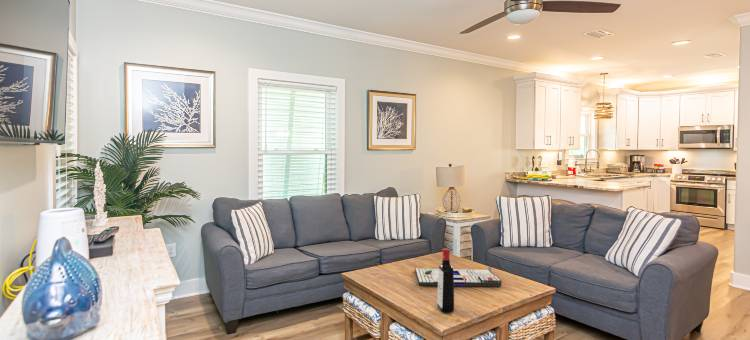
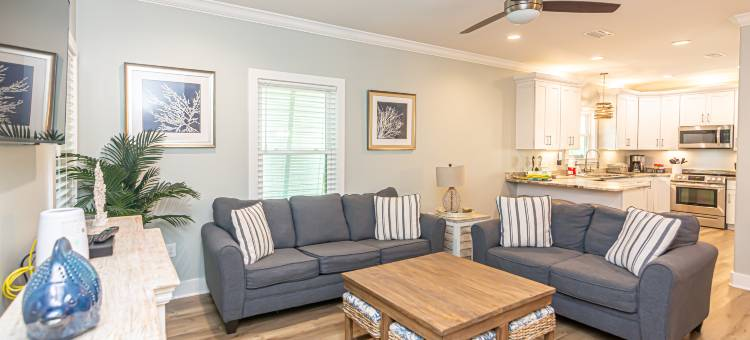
- liquor bottle [436,248,455,314]
- board game [414,266,502,287]
